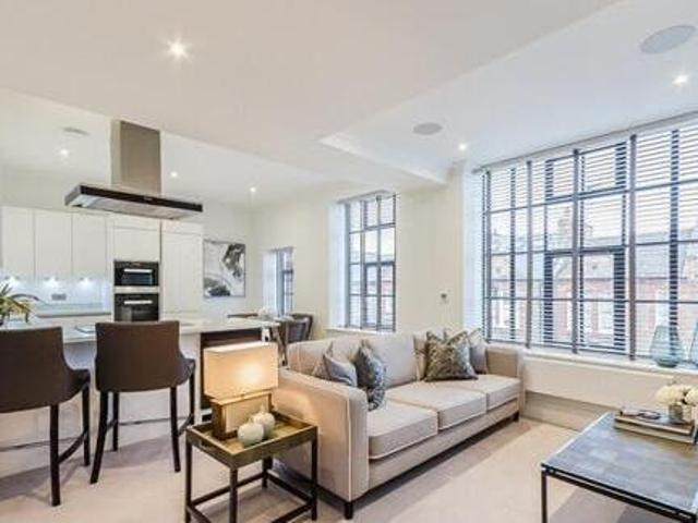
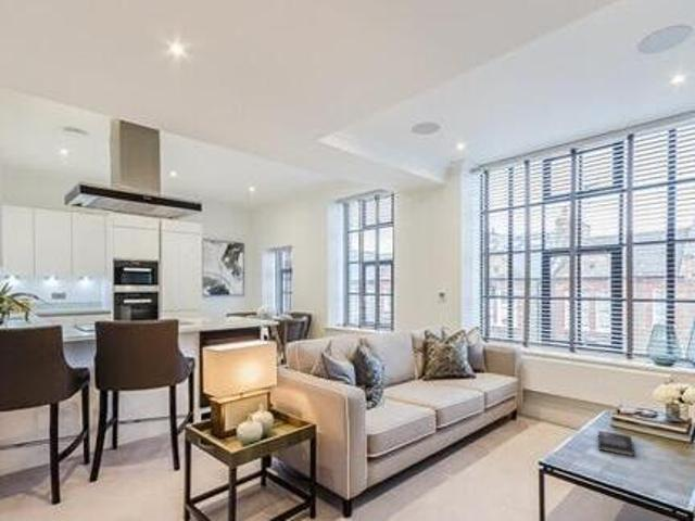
+ book [597,430,635,458]
